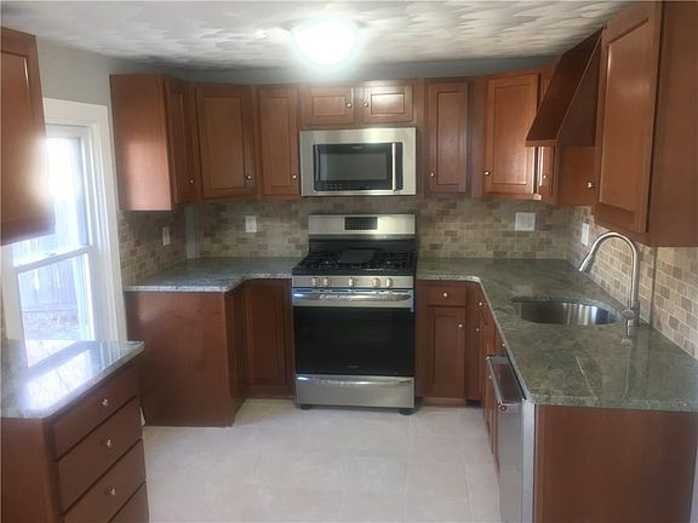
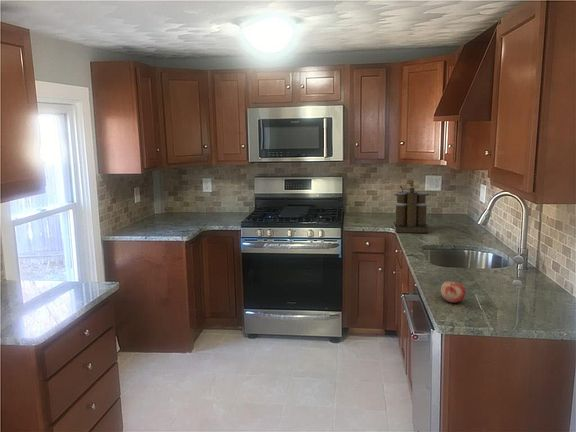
+ coffee maker [392,179,430,234]
+ fruit [440,280,466,304]
